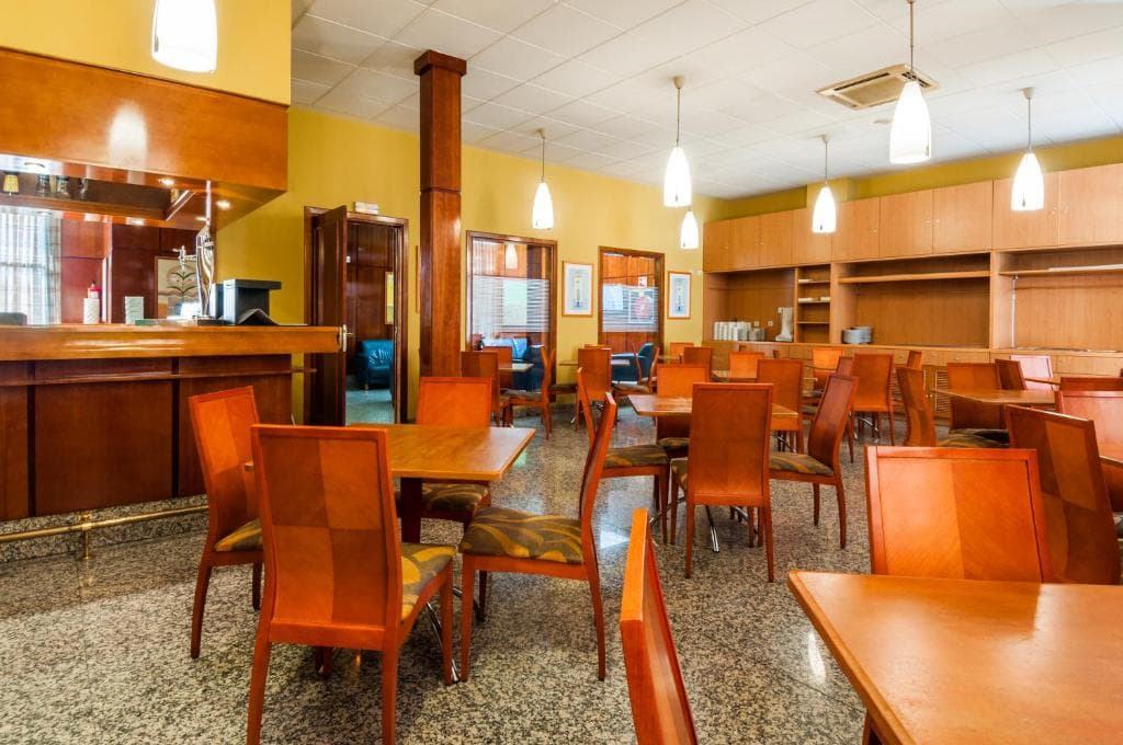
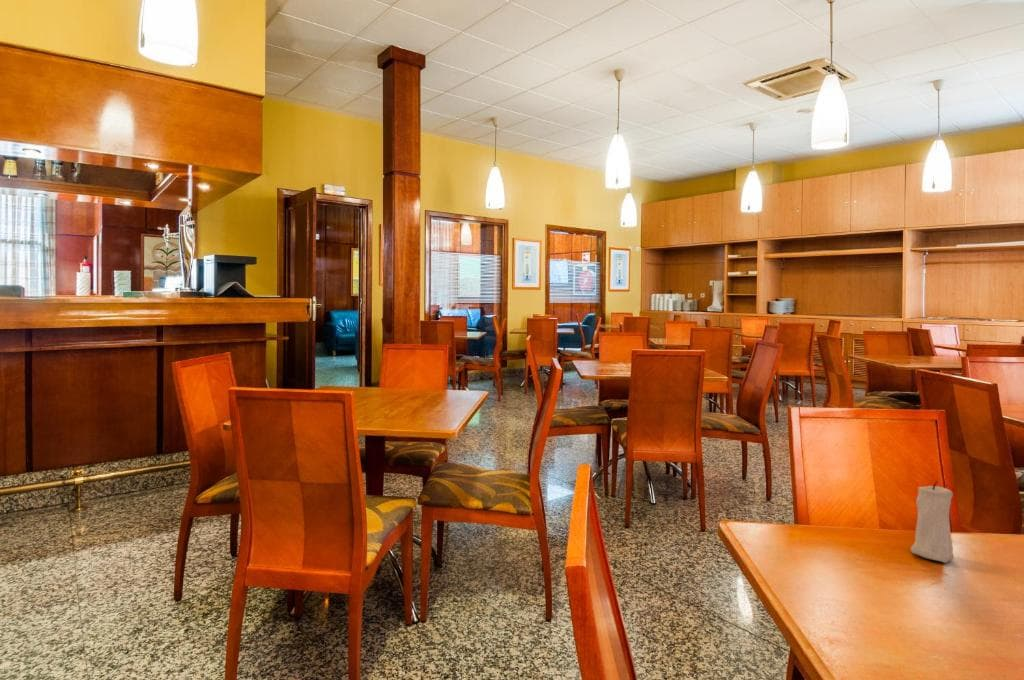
+ candle [909,480,955,564]
